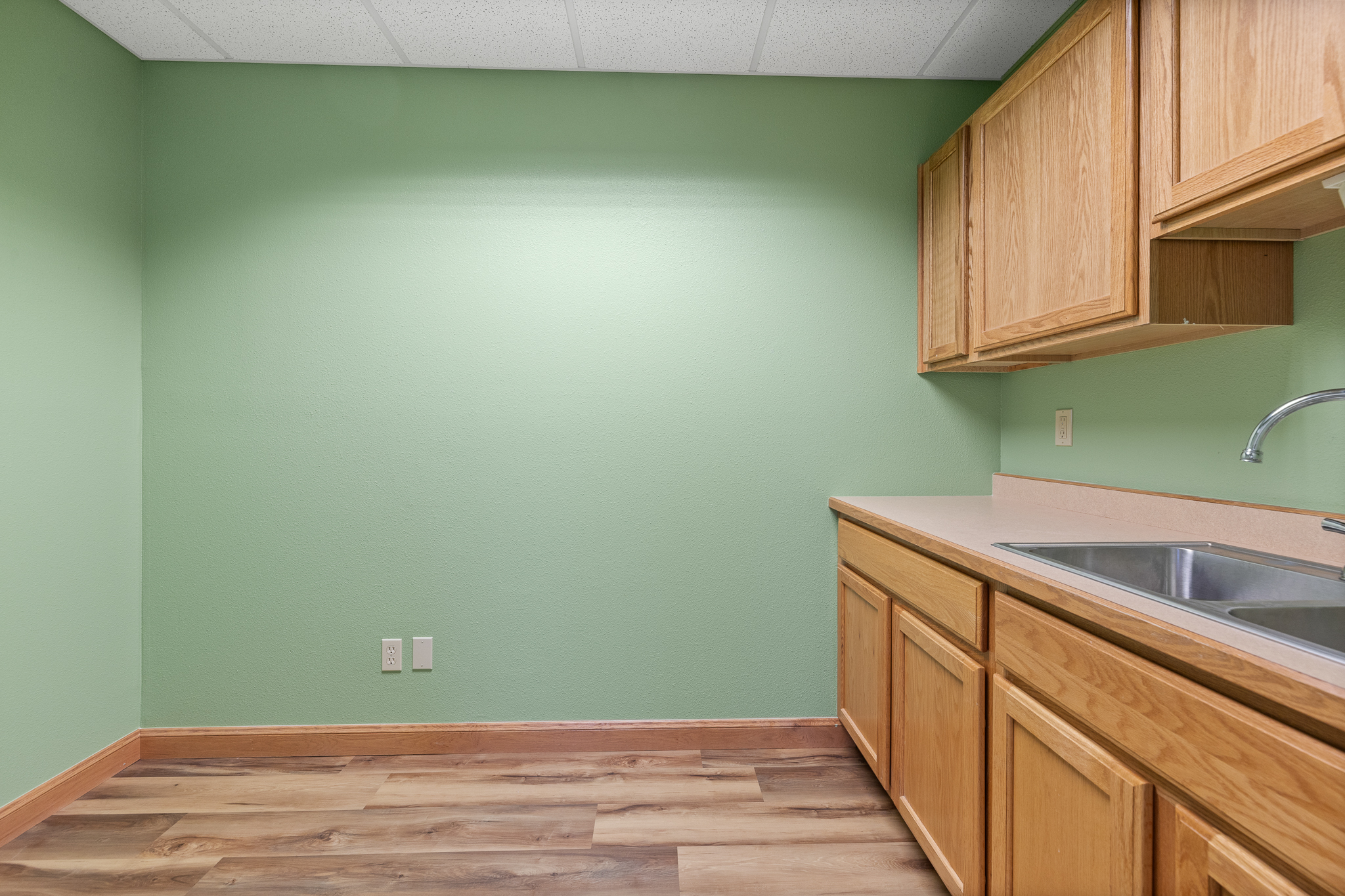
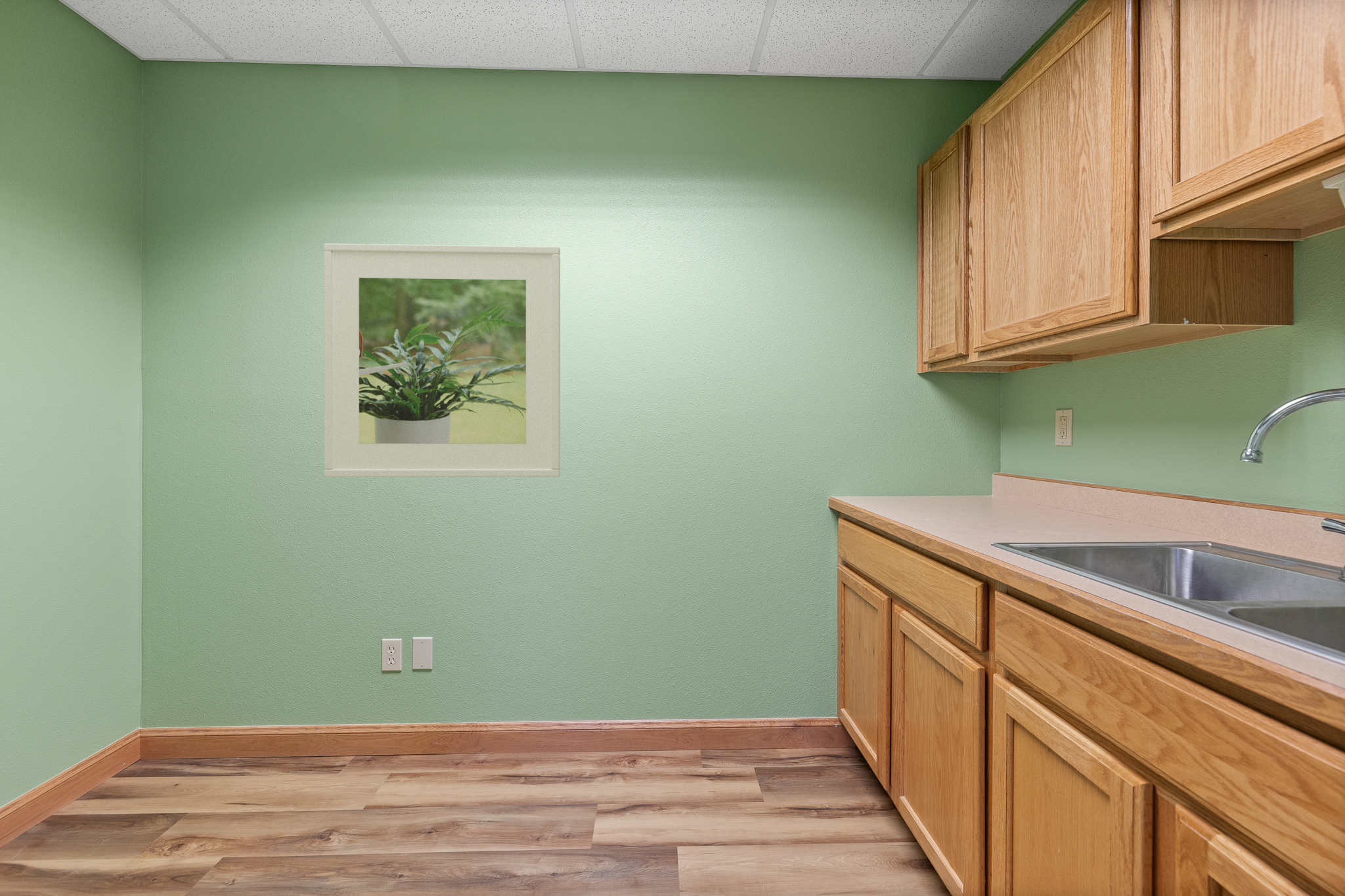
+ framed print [323,243,561,478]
